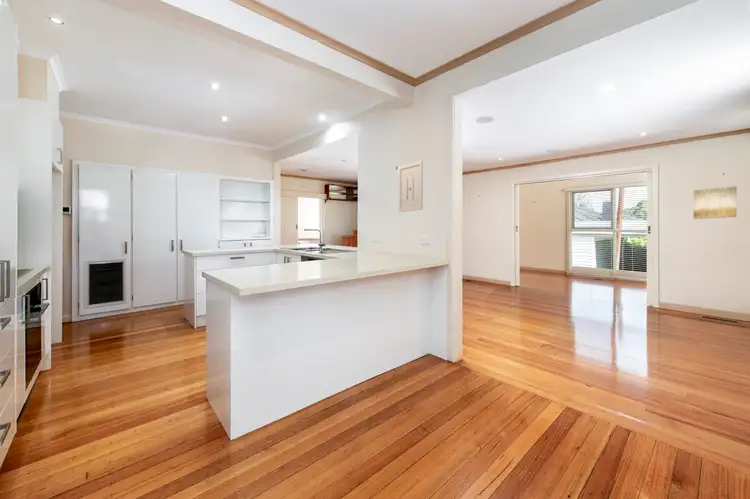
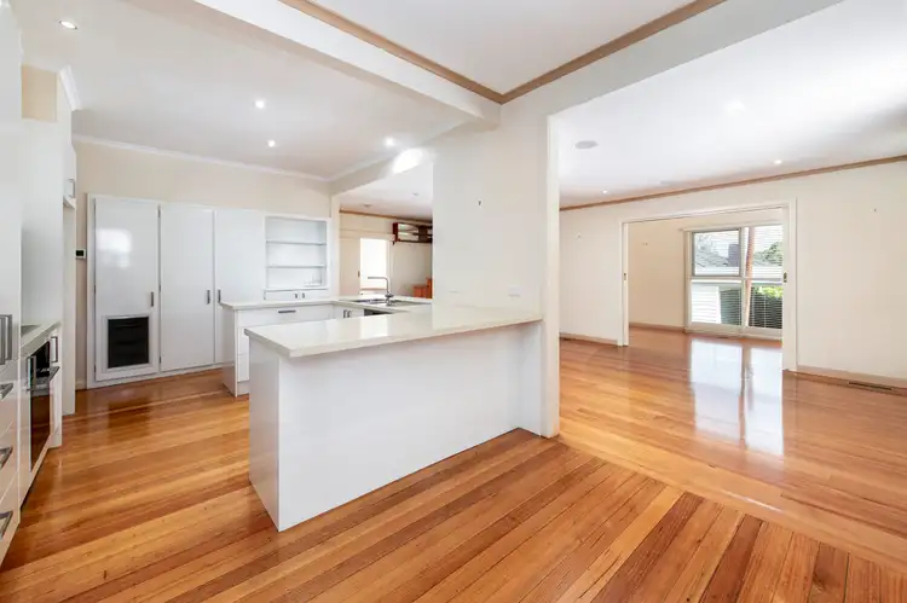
- wall art [693,185,738,220]
- wall art [398,160,424,213]
